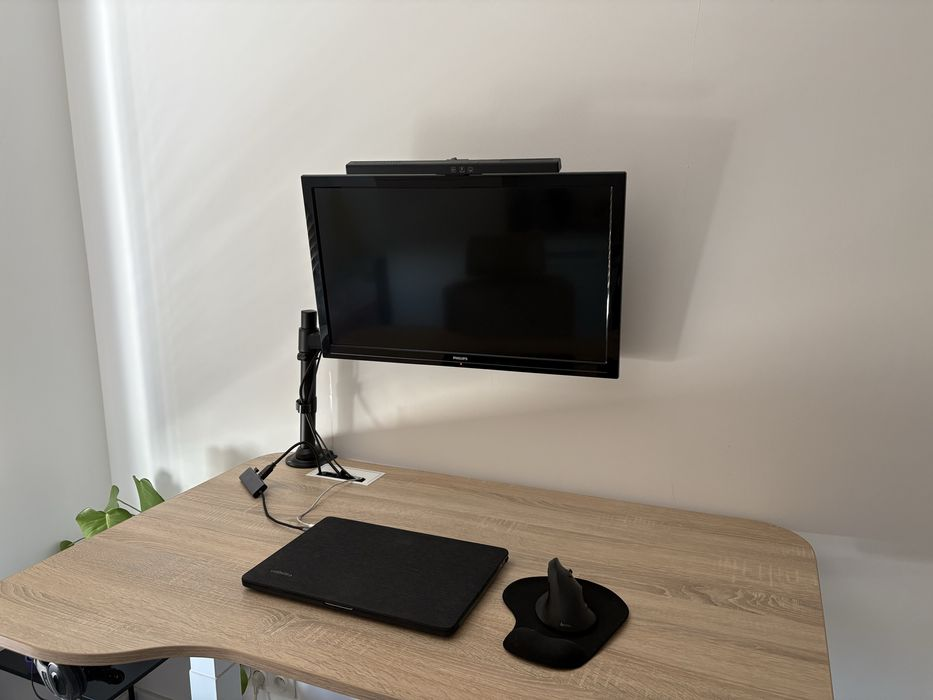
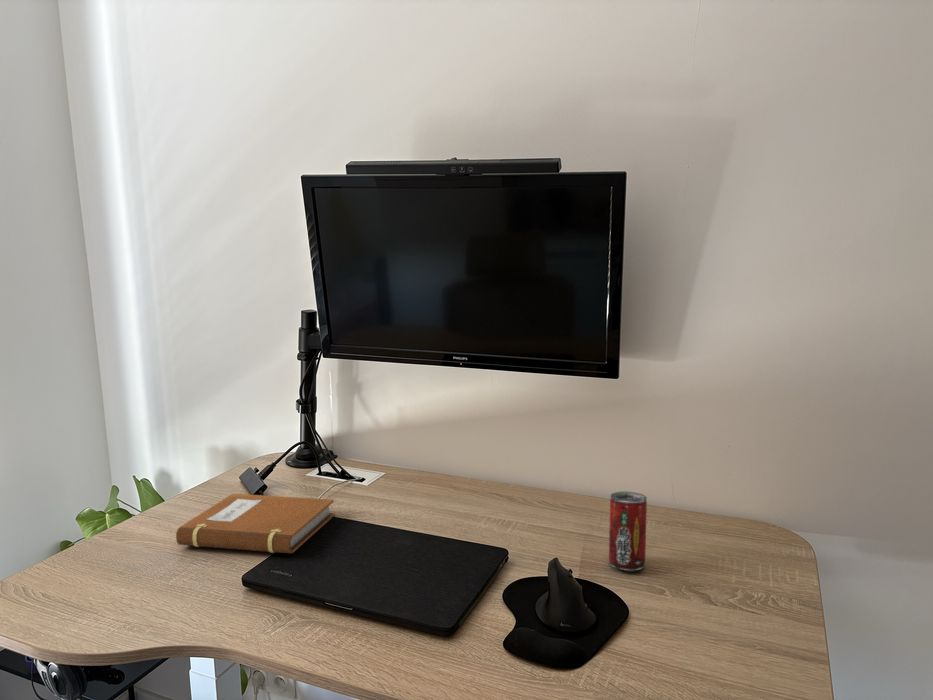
+ beverage can [608,491,648,573]
+ notebook [175,493,335,554]
